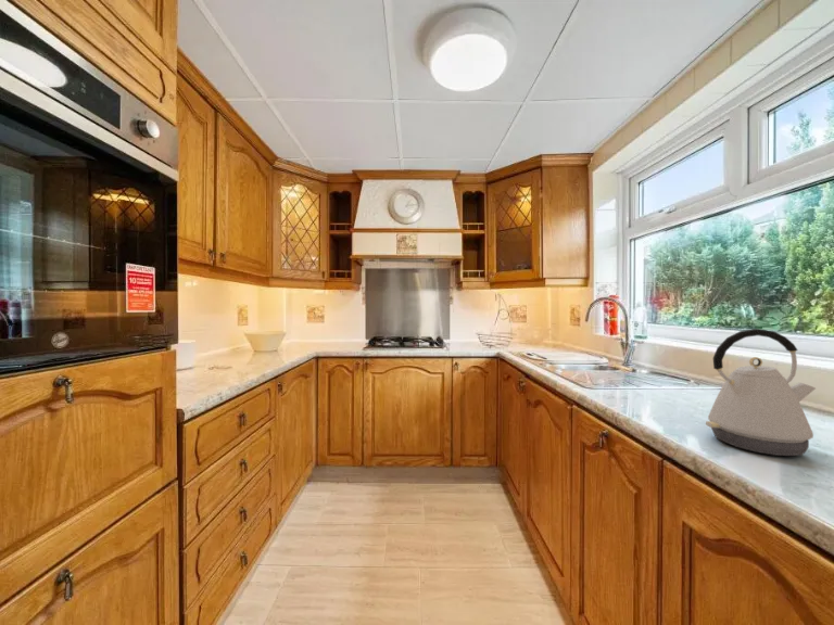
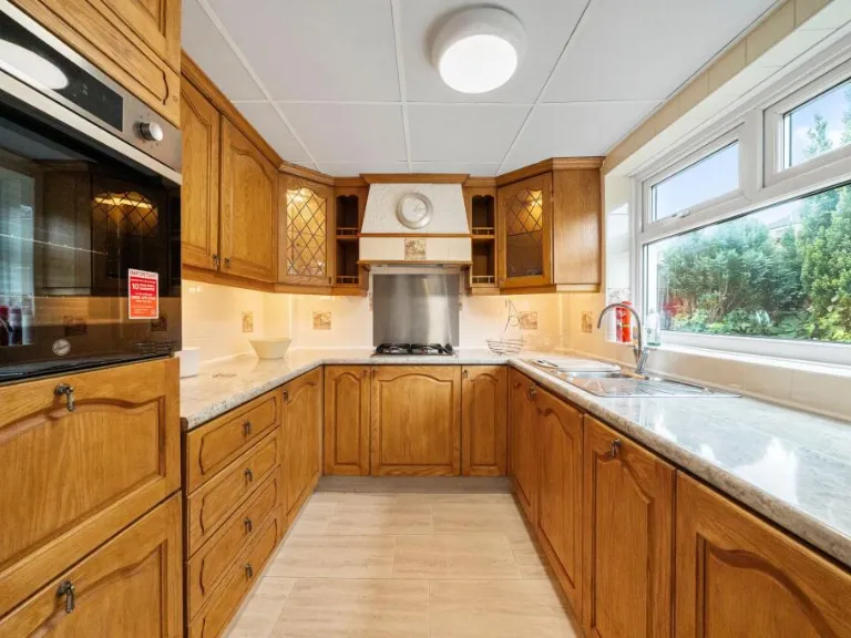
- kettle [705,328,817,457]
